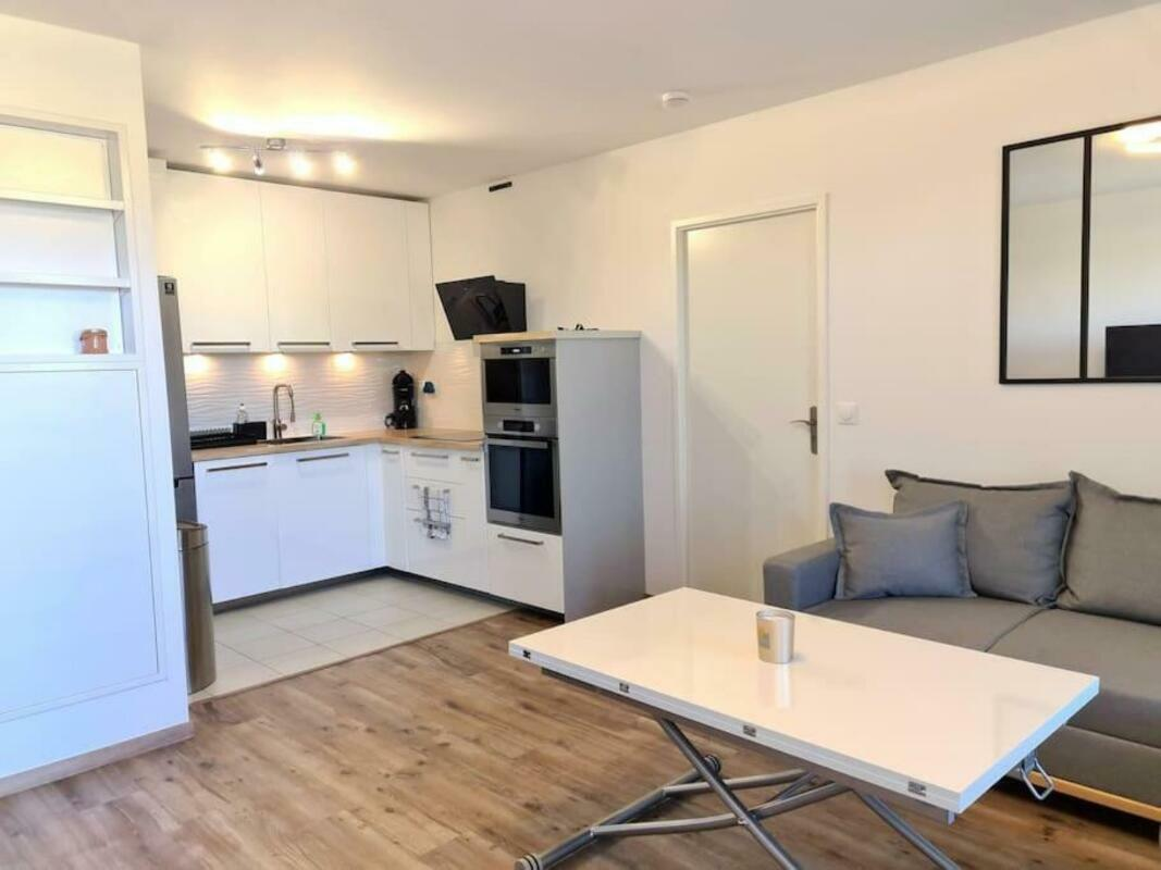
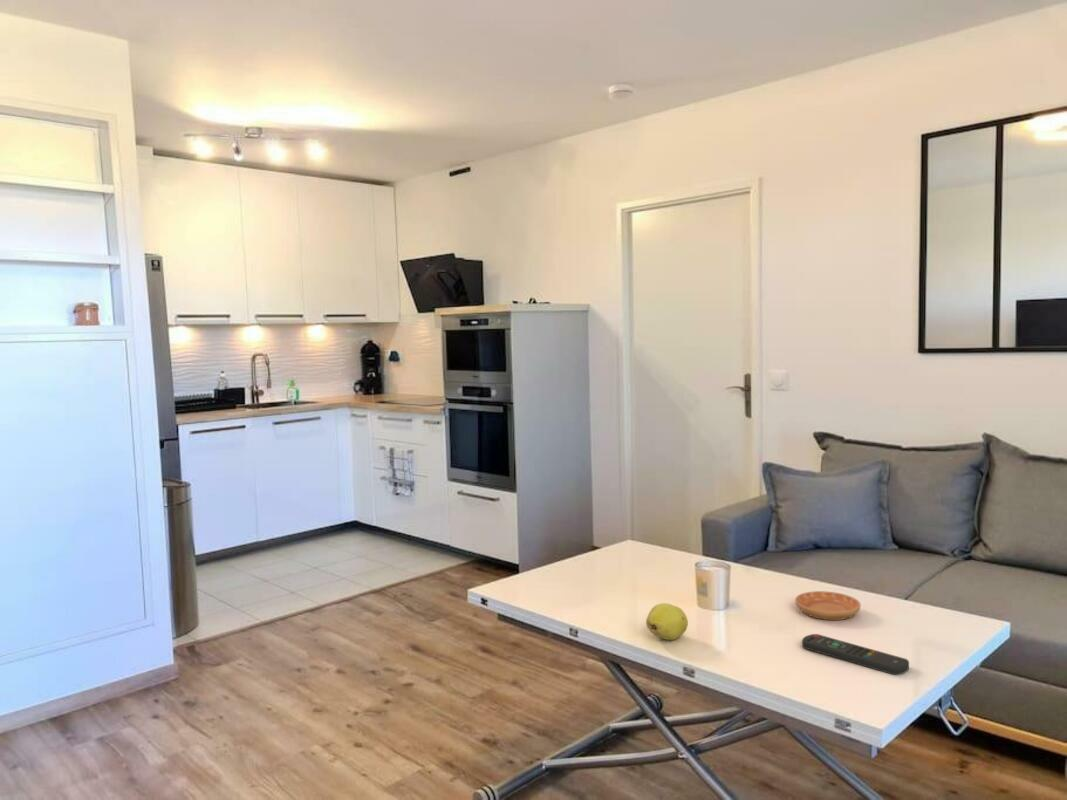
+ fruit [645,602,689,641]
+ remote control [801,633,910,676]
+ saucer [794,590,862,621]
